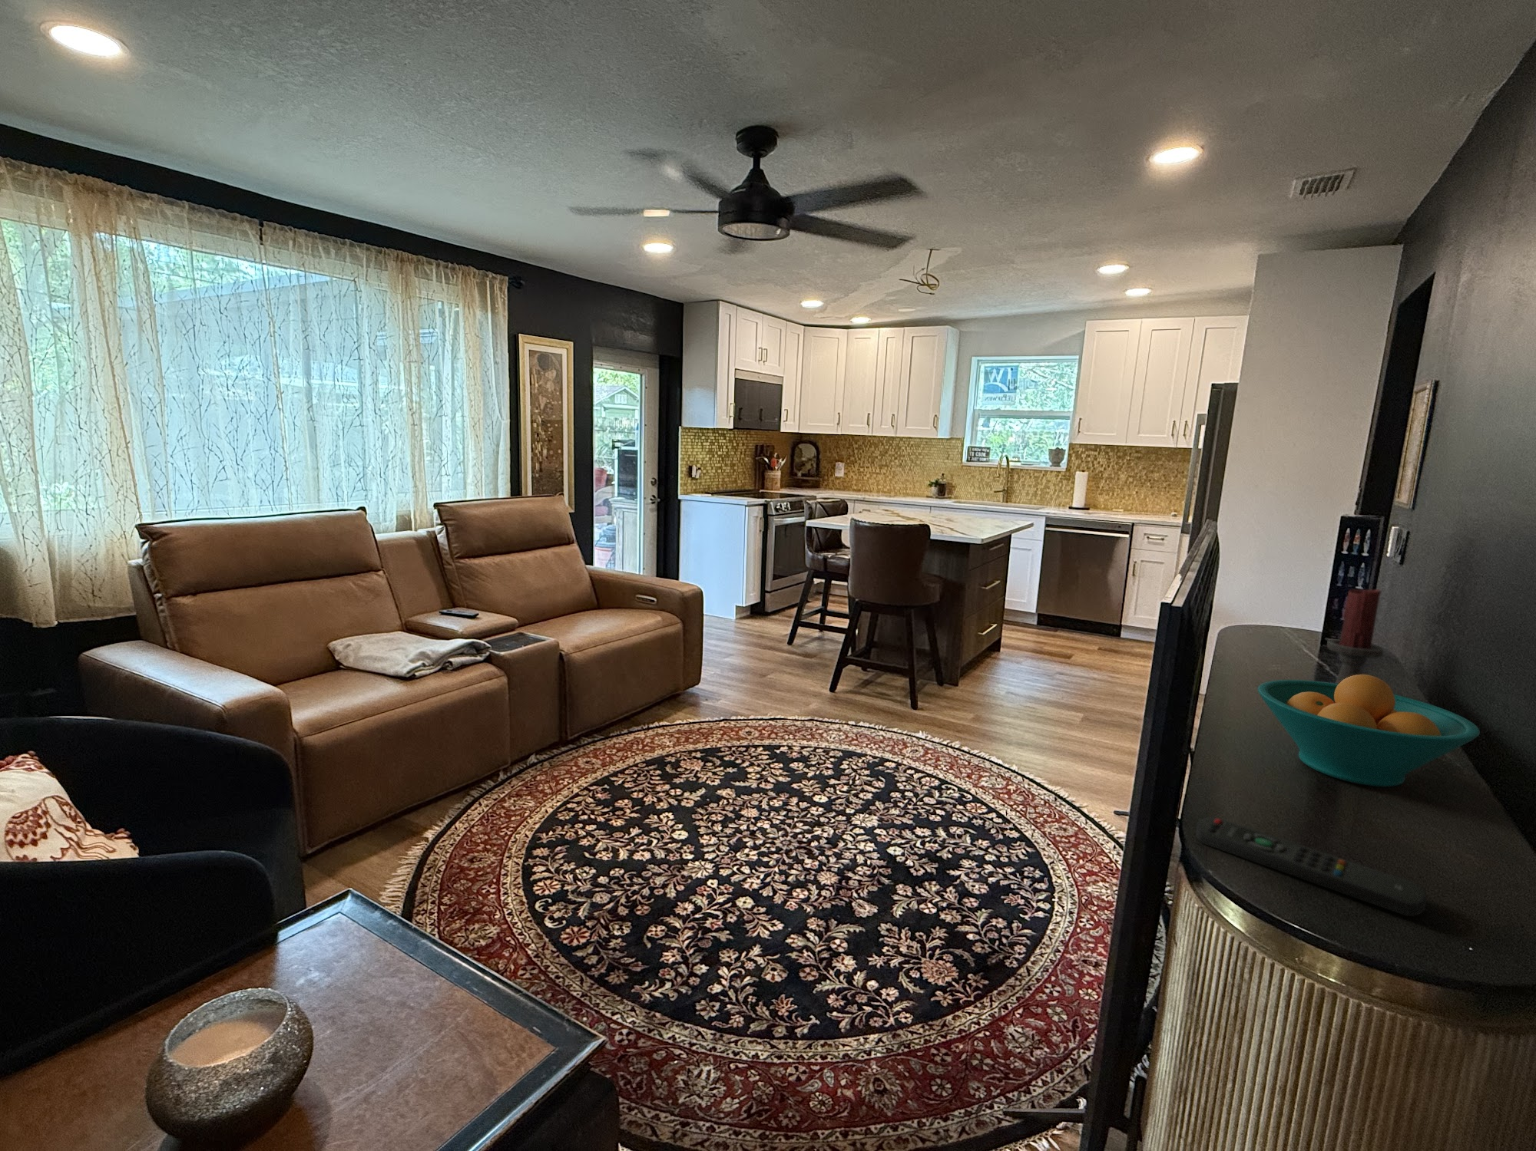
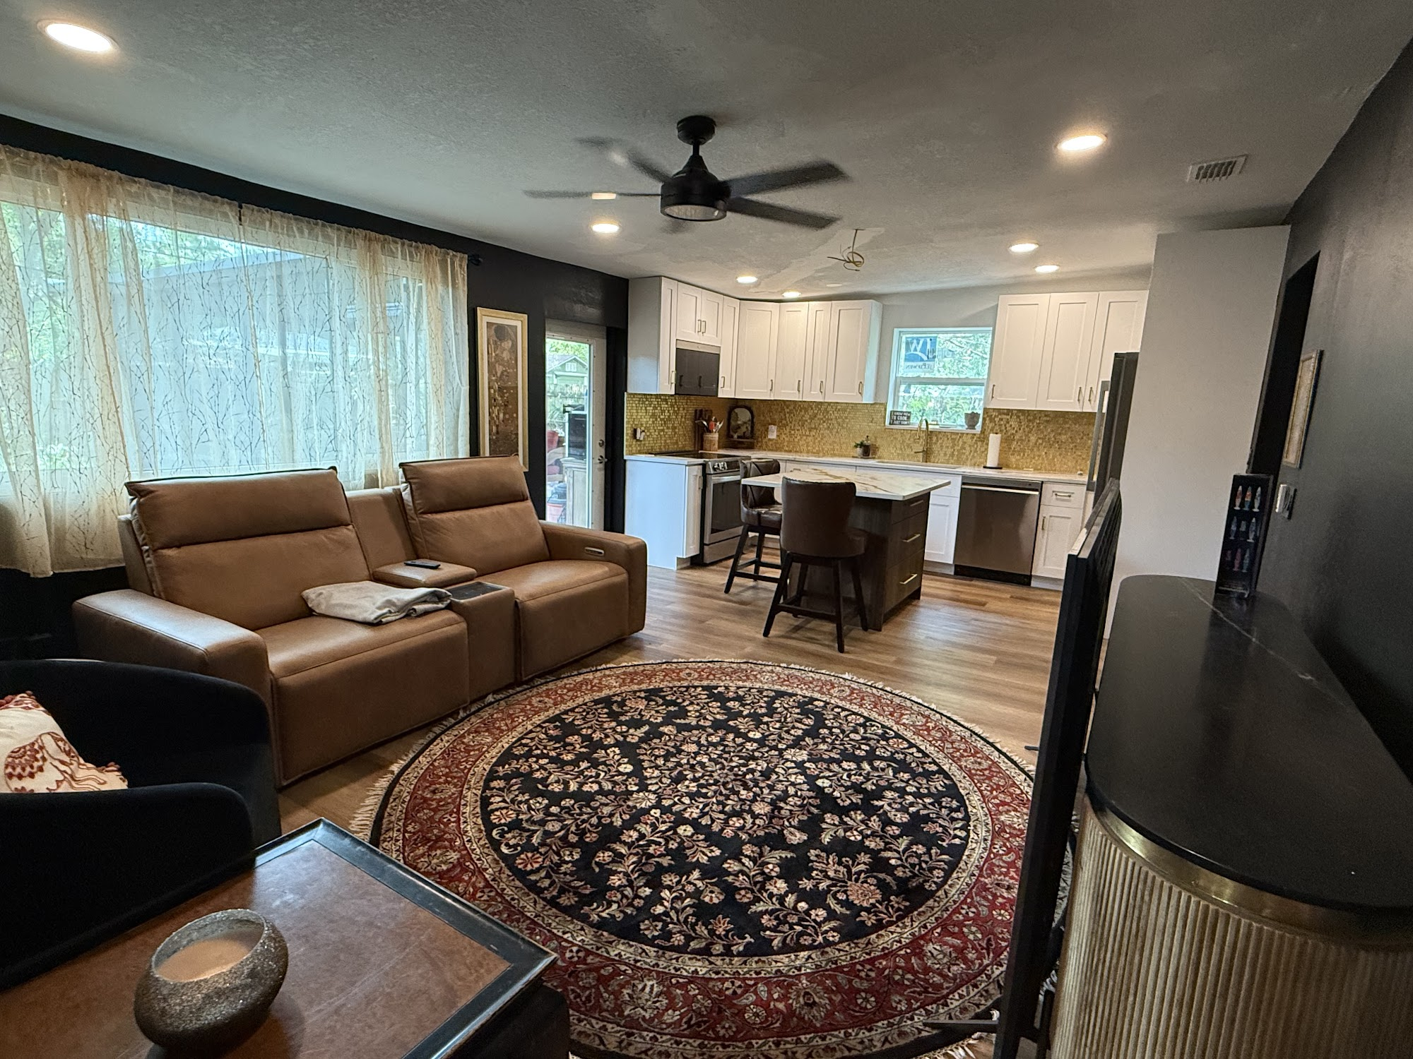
- candle holder [1322,588,1385,683]
- remote control [1195,816,1427,916]
- fruit bowl [1257,673,1480,787]
